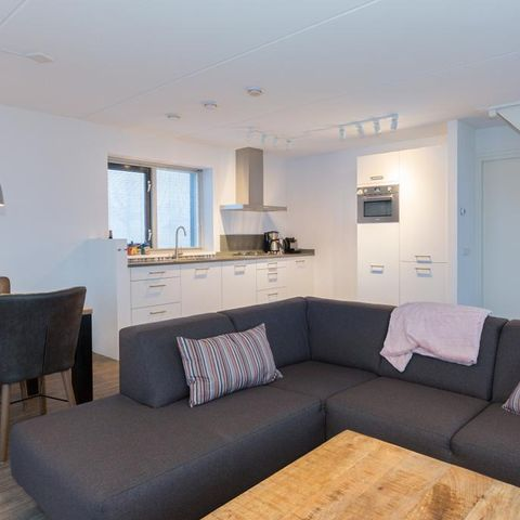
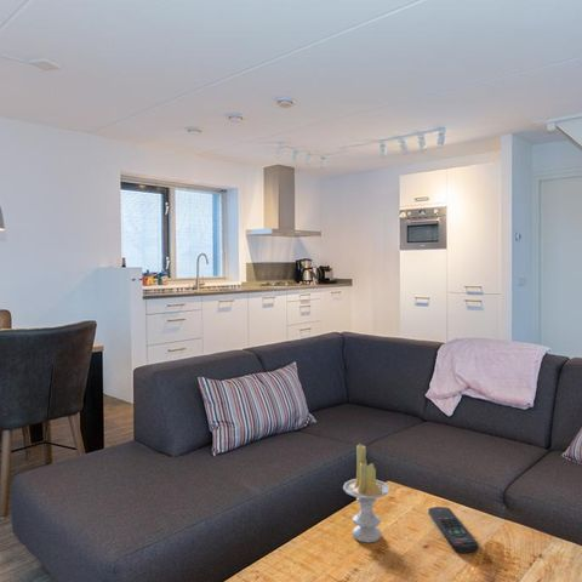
+ remote control [427,506,479,554]
+ candle [342,443,390,543]
